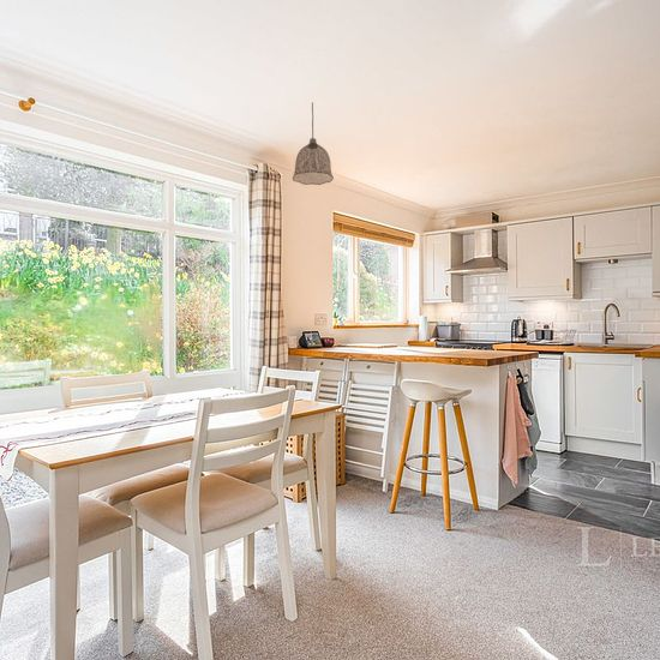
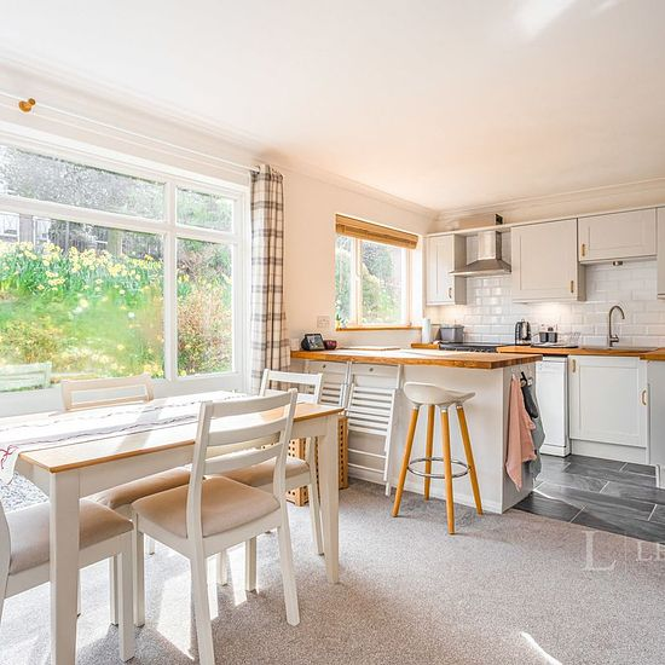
- pendant lamp [292,101,335,186]
